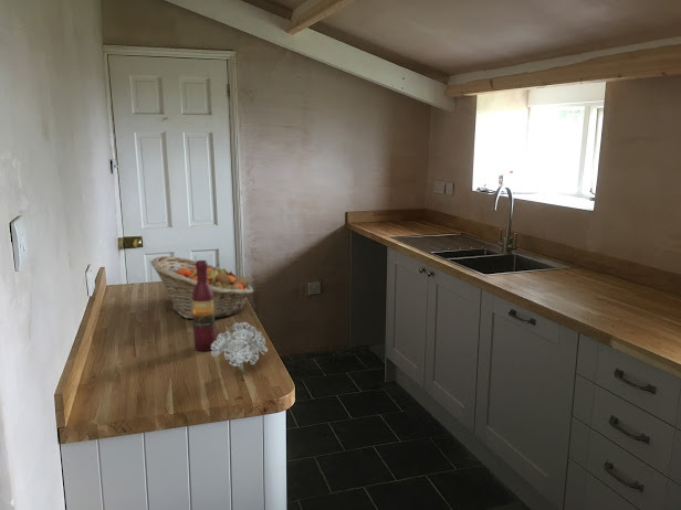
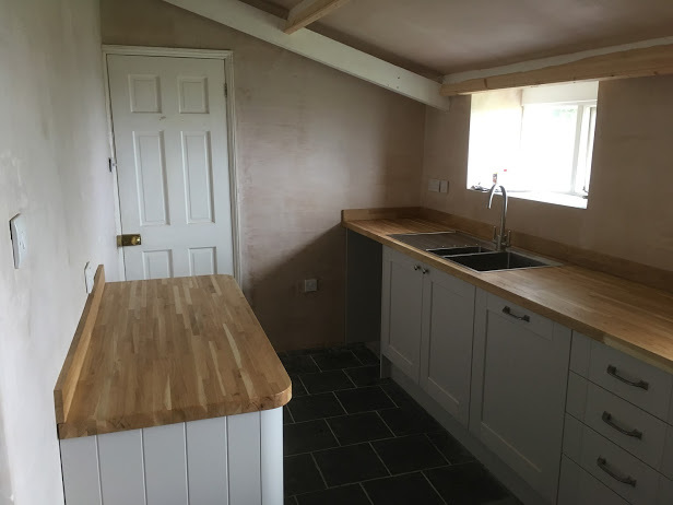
- wine bottle [192,259,217,352]
- fruit basket [149,255,254,320]
- flower [210,321,269,371]
